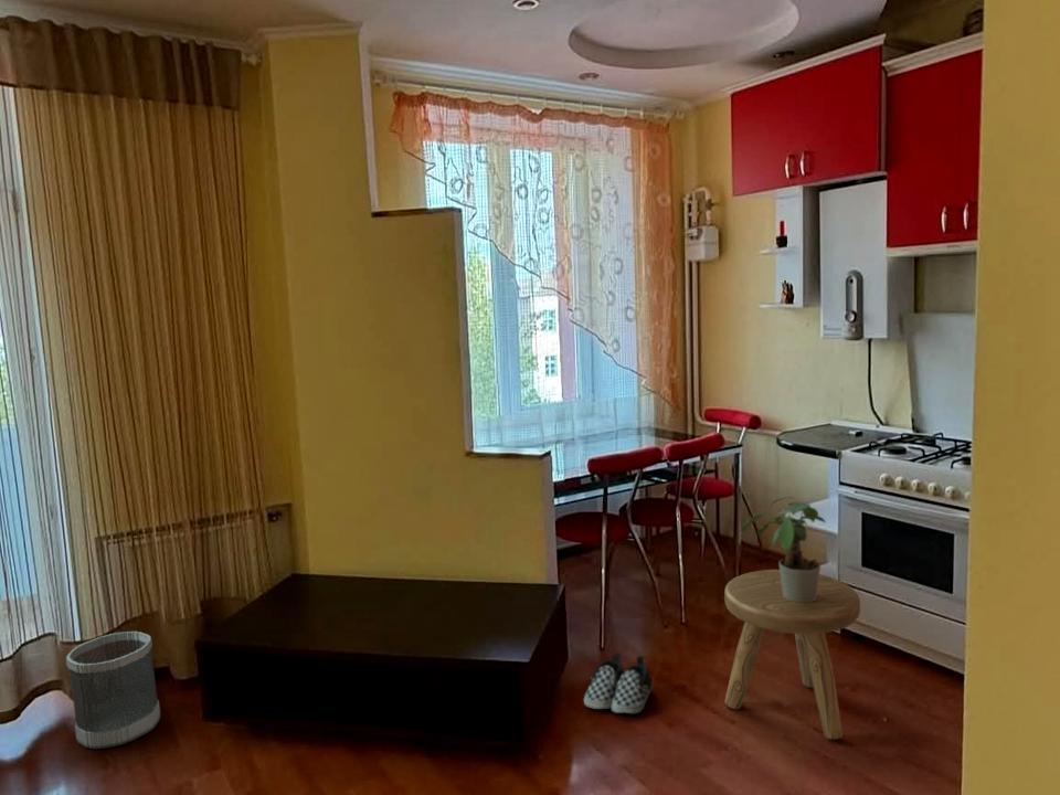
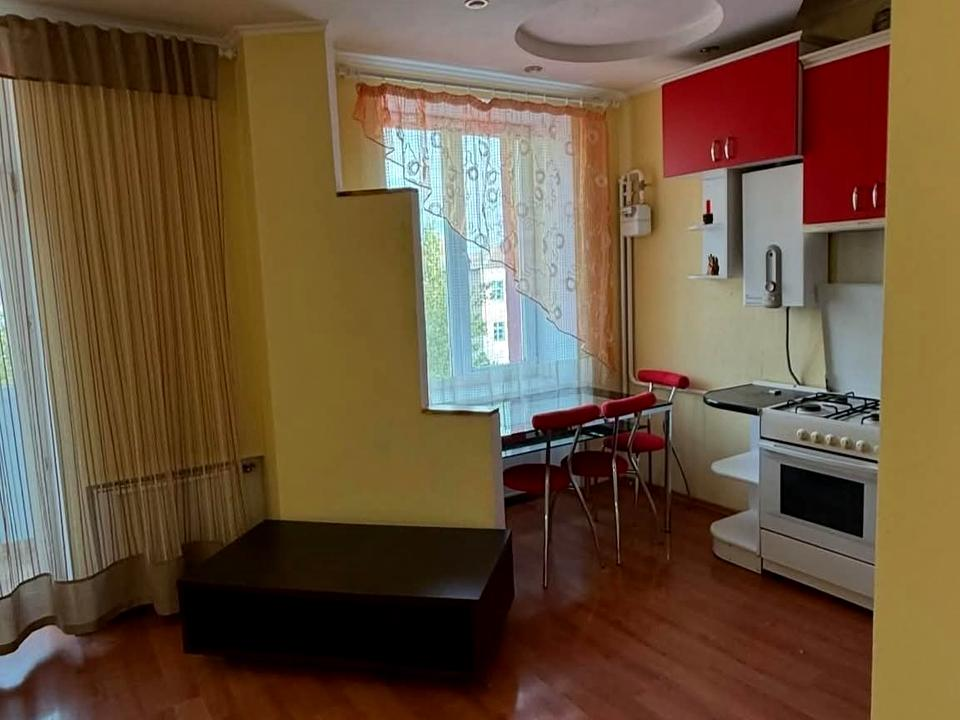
- potted plant [740,496,827,602]
- stool [723,569,861,740]
- shoe [583,653,654,714]
- wastebasket [65,630,161,750]
